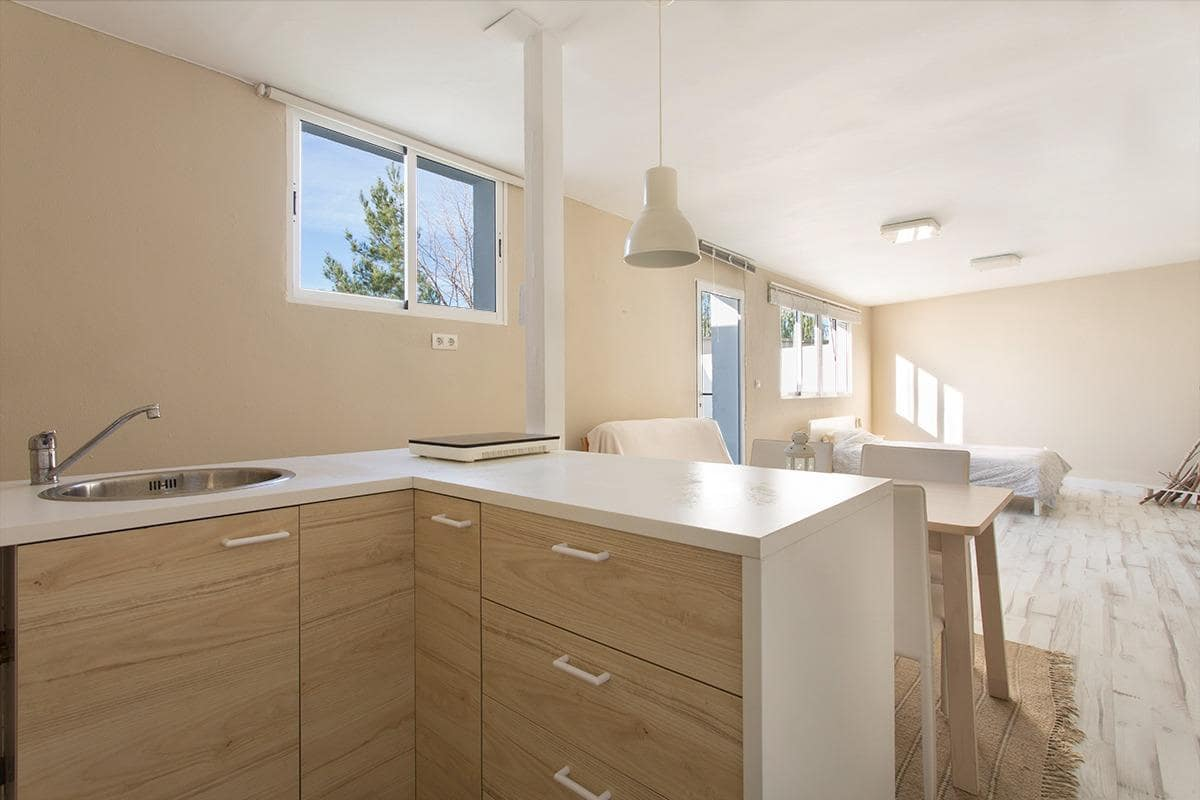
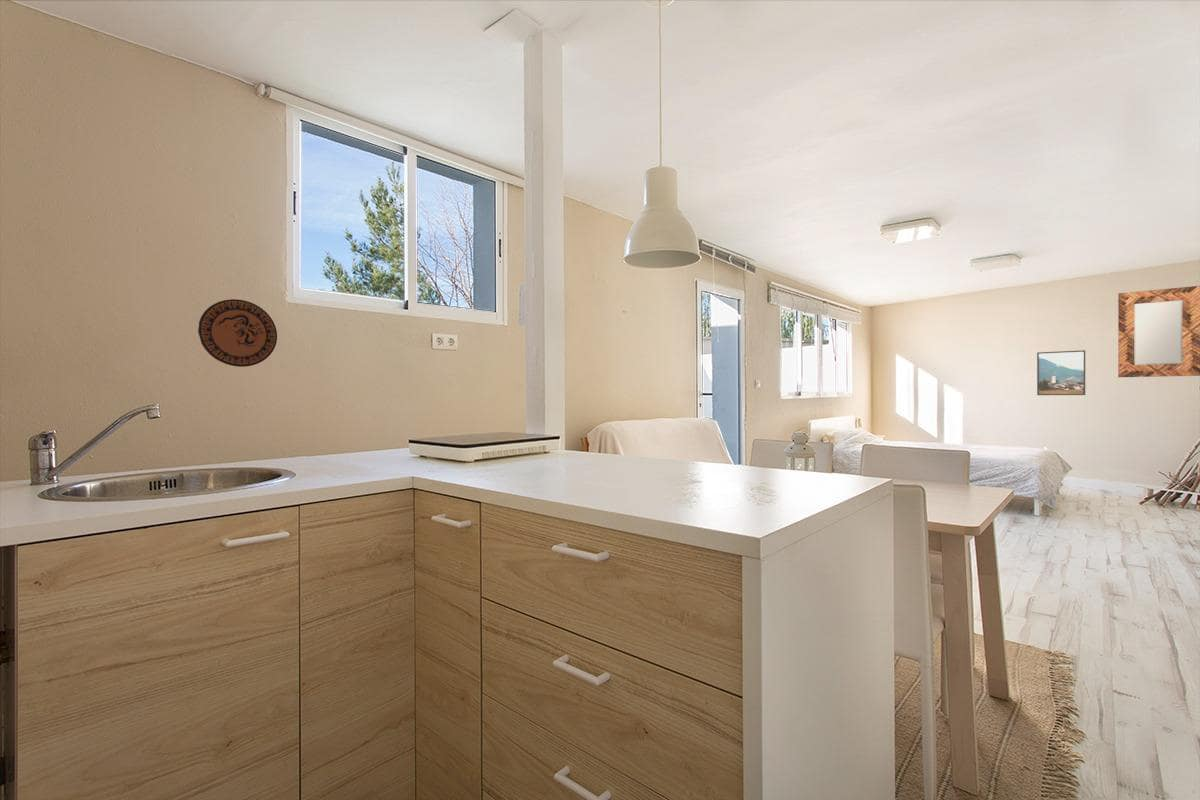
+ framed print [1036,349,1086,396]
+ home mirror [1117,285,1200,378]
+ decorative plate [197,298,278,368]
